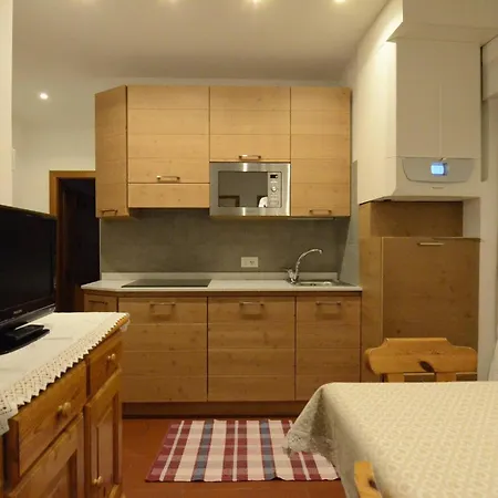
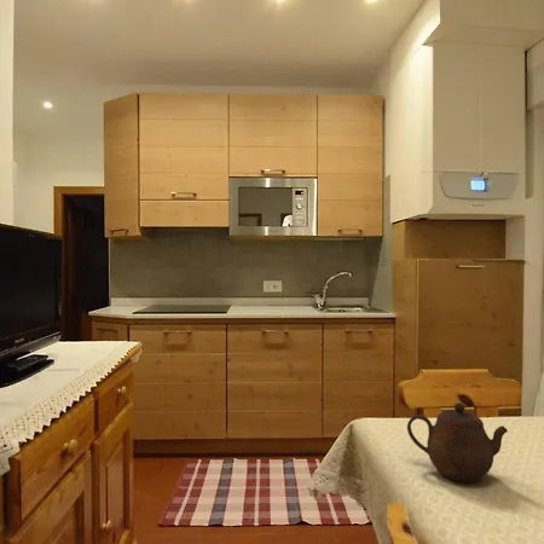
+ teapot [406,401,509,484]
